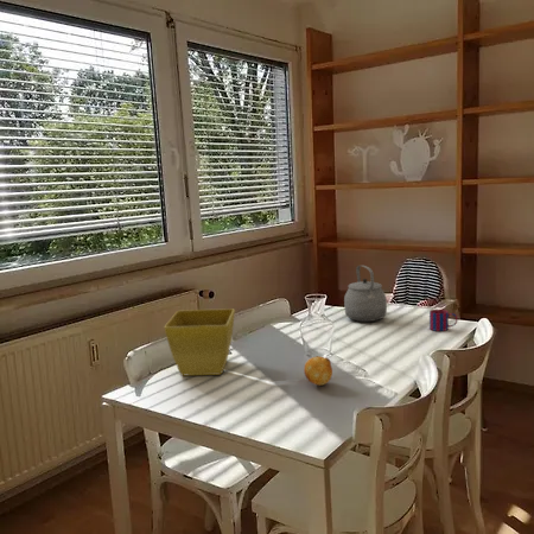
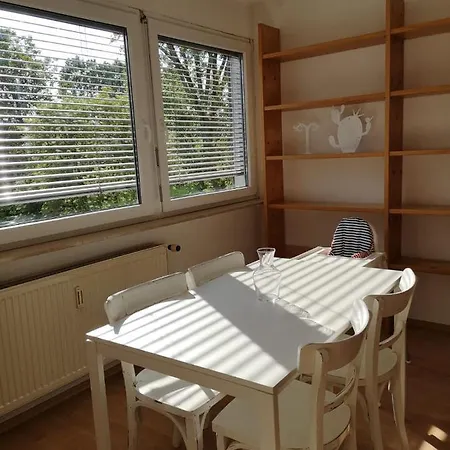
- fruit [303,355,333,387]
- mug [428,309,458,332]
- flower pot [163,307,236,376]
- tea kettle [343,265,388,323]
